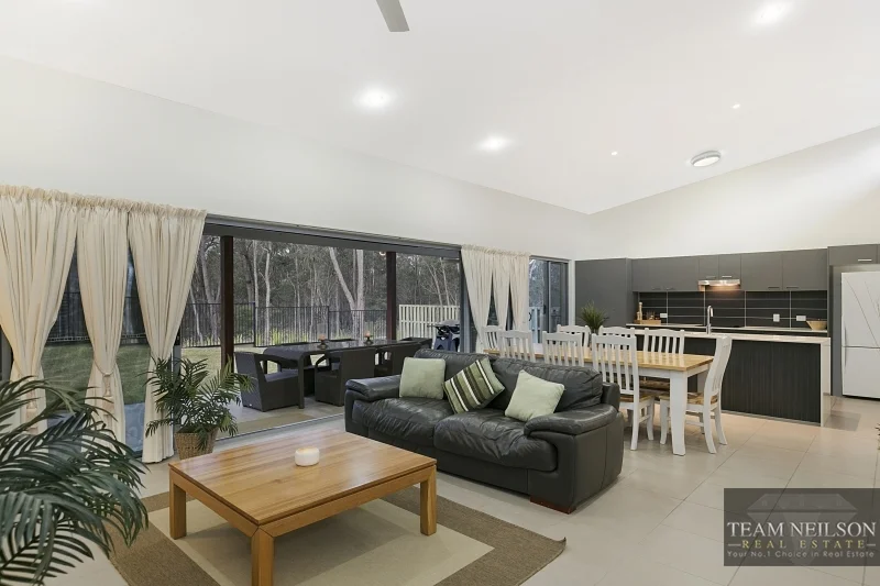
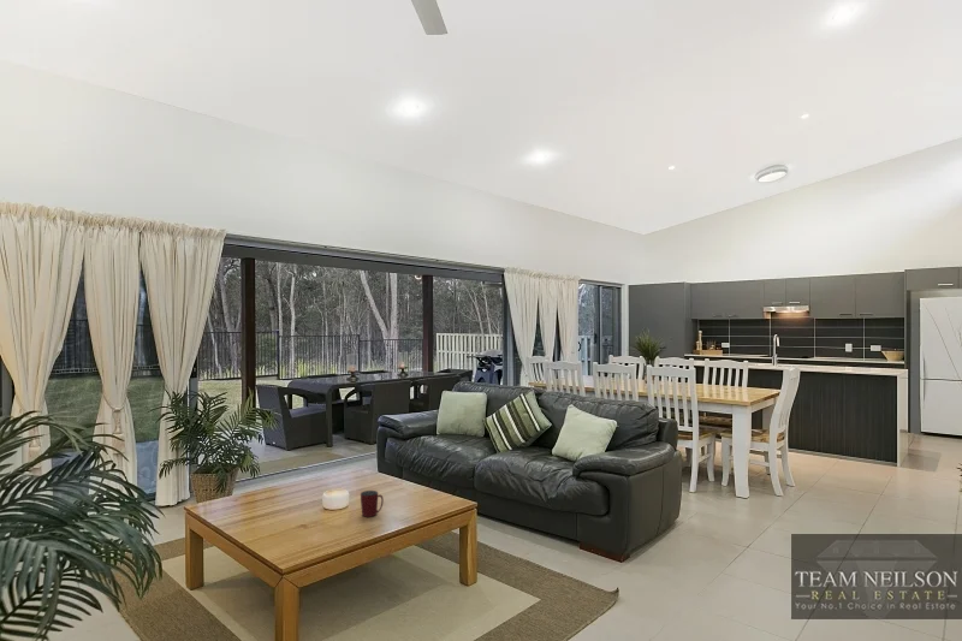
+ mug [360,489,385,518]
